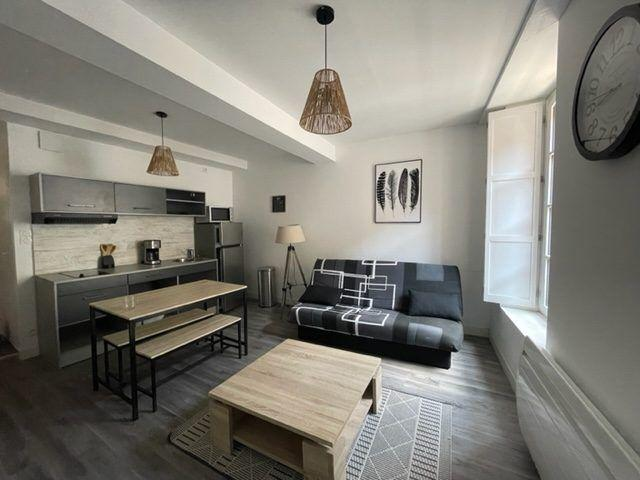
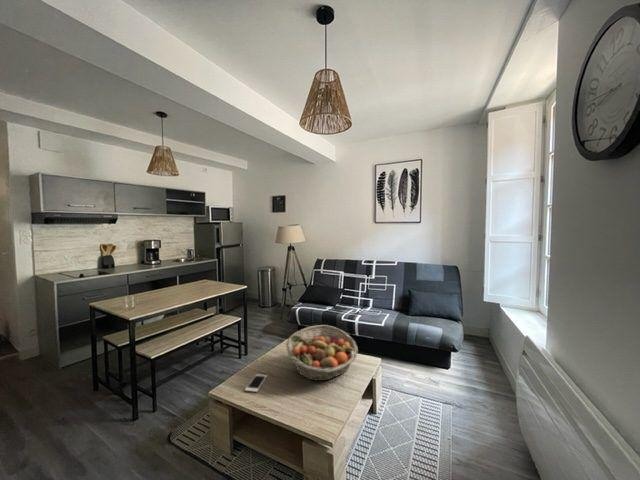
+ cell phone [244,373,268,393]
+ fruit basket [285,324,359,382]
